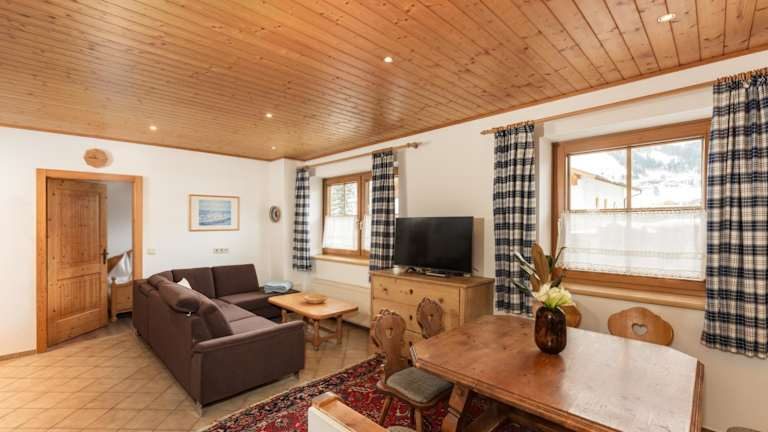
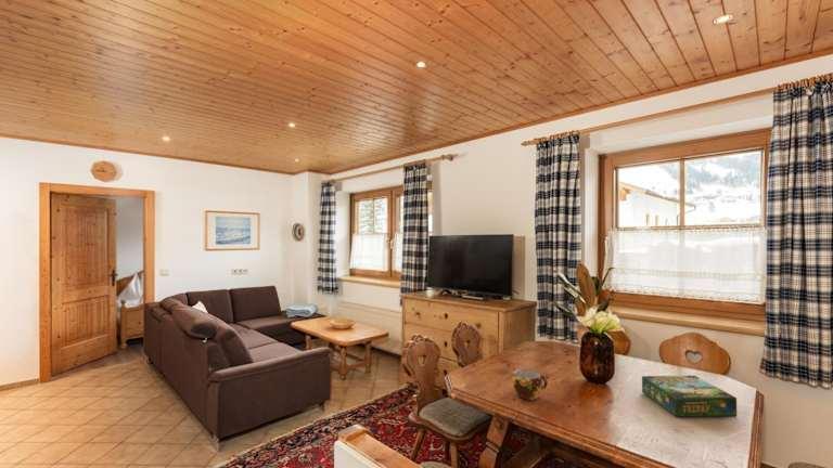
+ board game [641,375,738,418]
+ cup [512,368,549,401]
